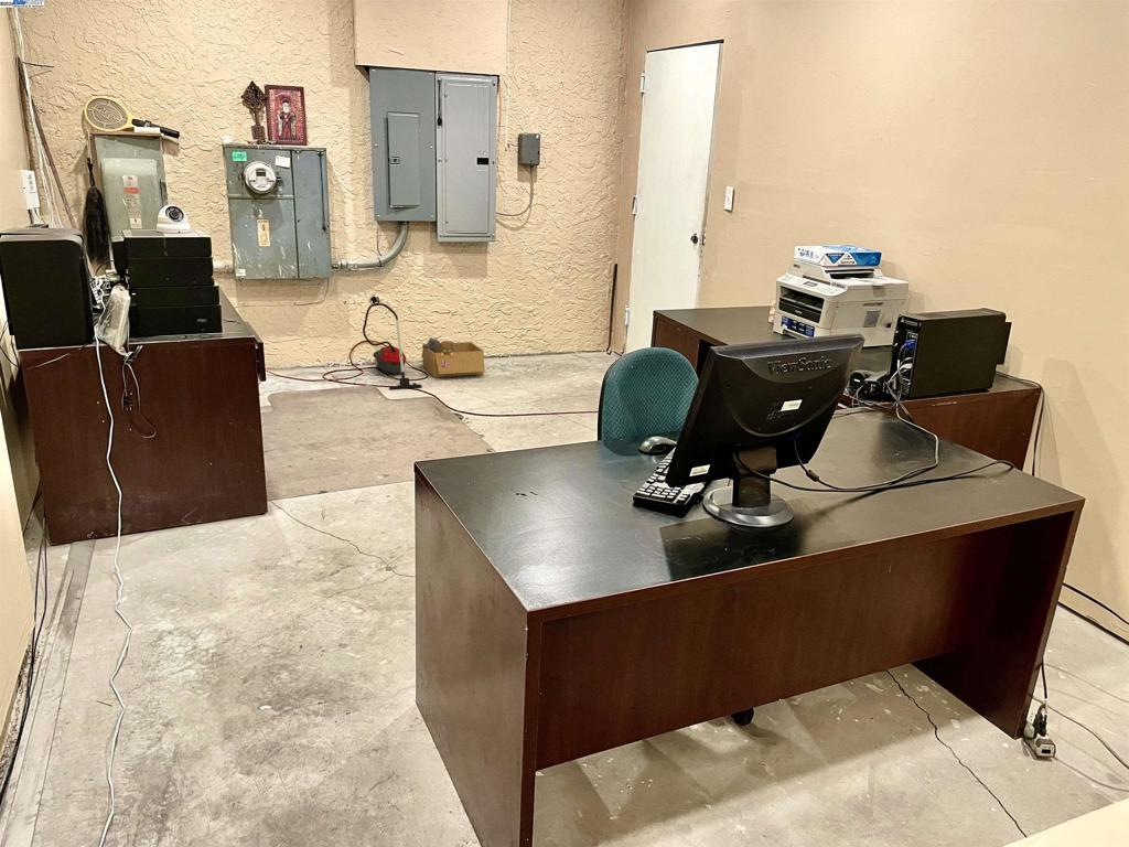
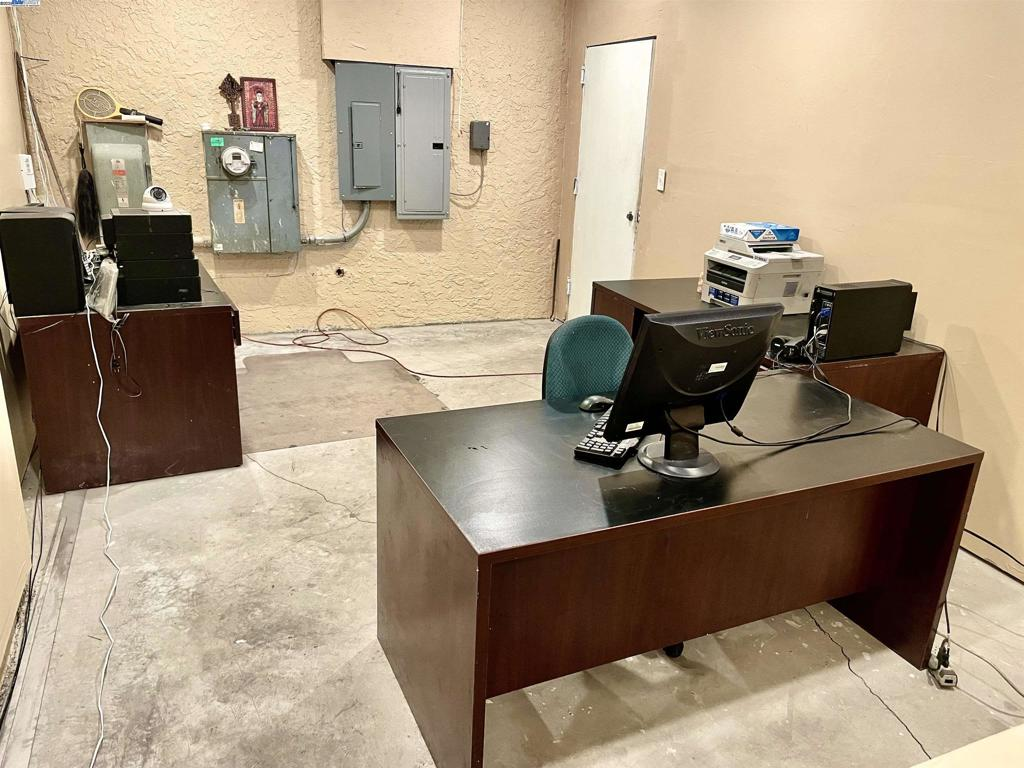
- vacuum cleaner [362,302,423,390]
- cardboard box [420,336,486,378]
